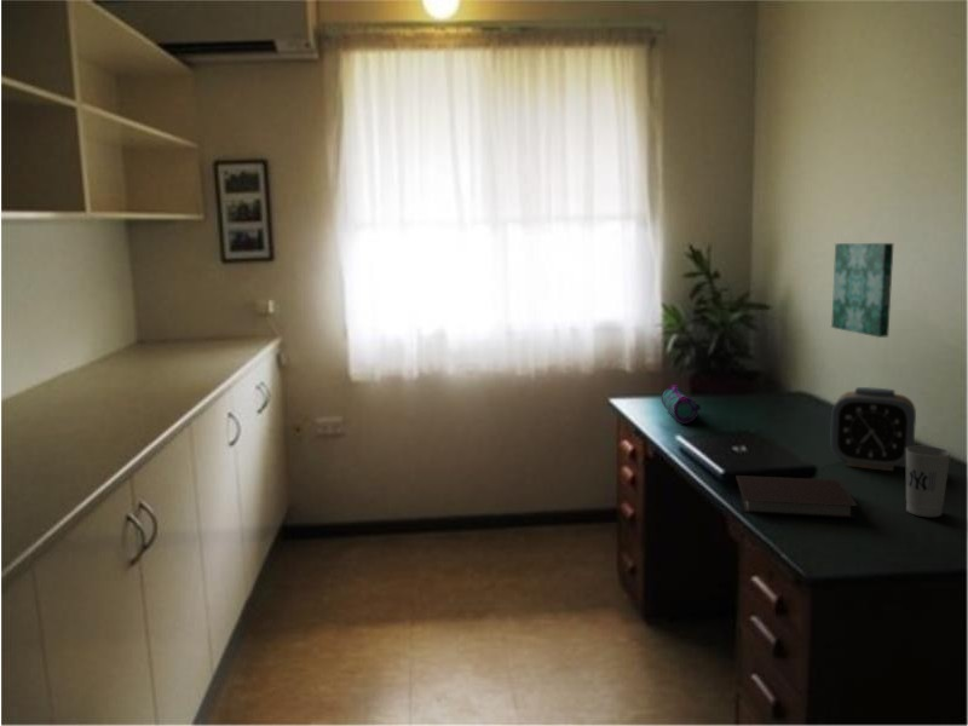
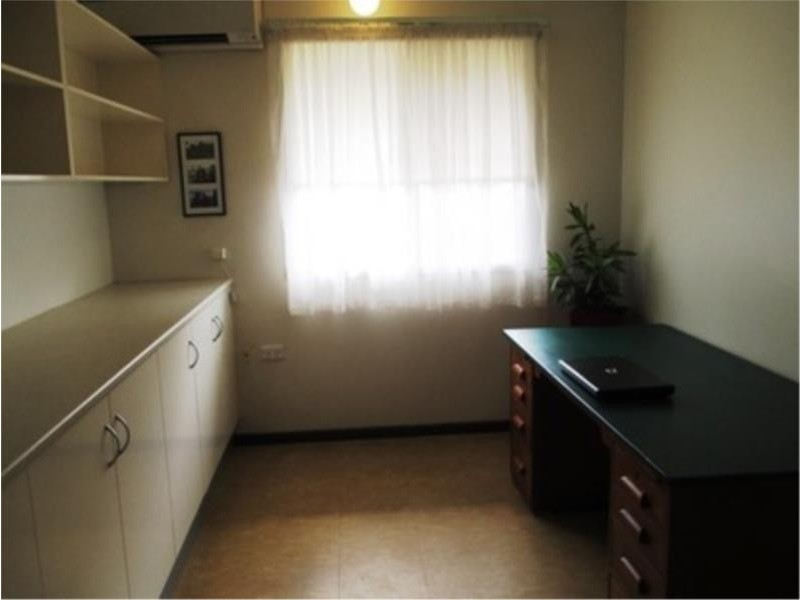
- notebook [734,474,859,520]
- wall art [830,242,894,339]
- pencil case [661,384,702,425]
- alarm clock [829,386,917,472]
- cup [905,445,952,518]
